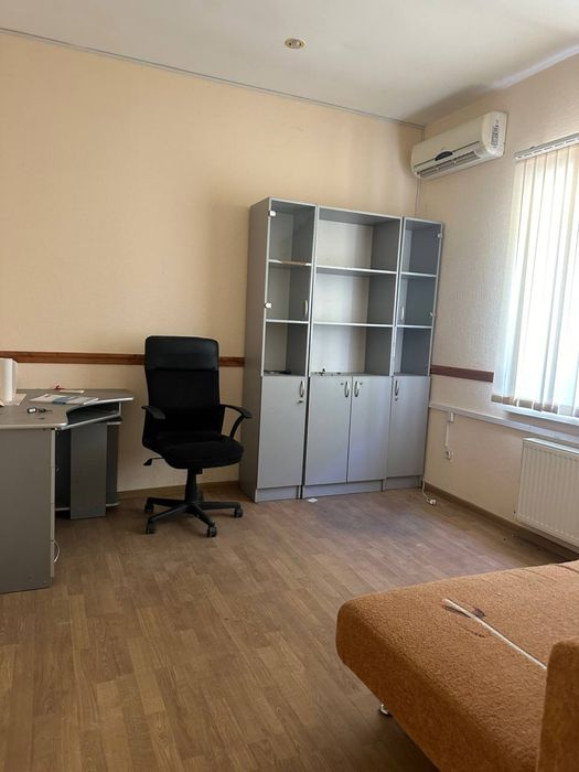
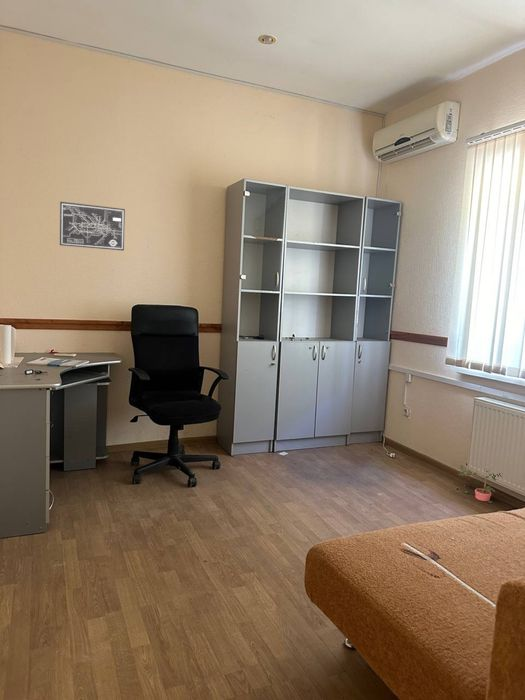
+ wall art [59,201,126,252]
+ potted plant [457,464,502,504]
